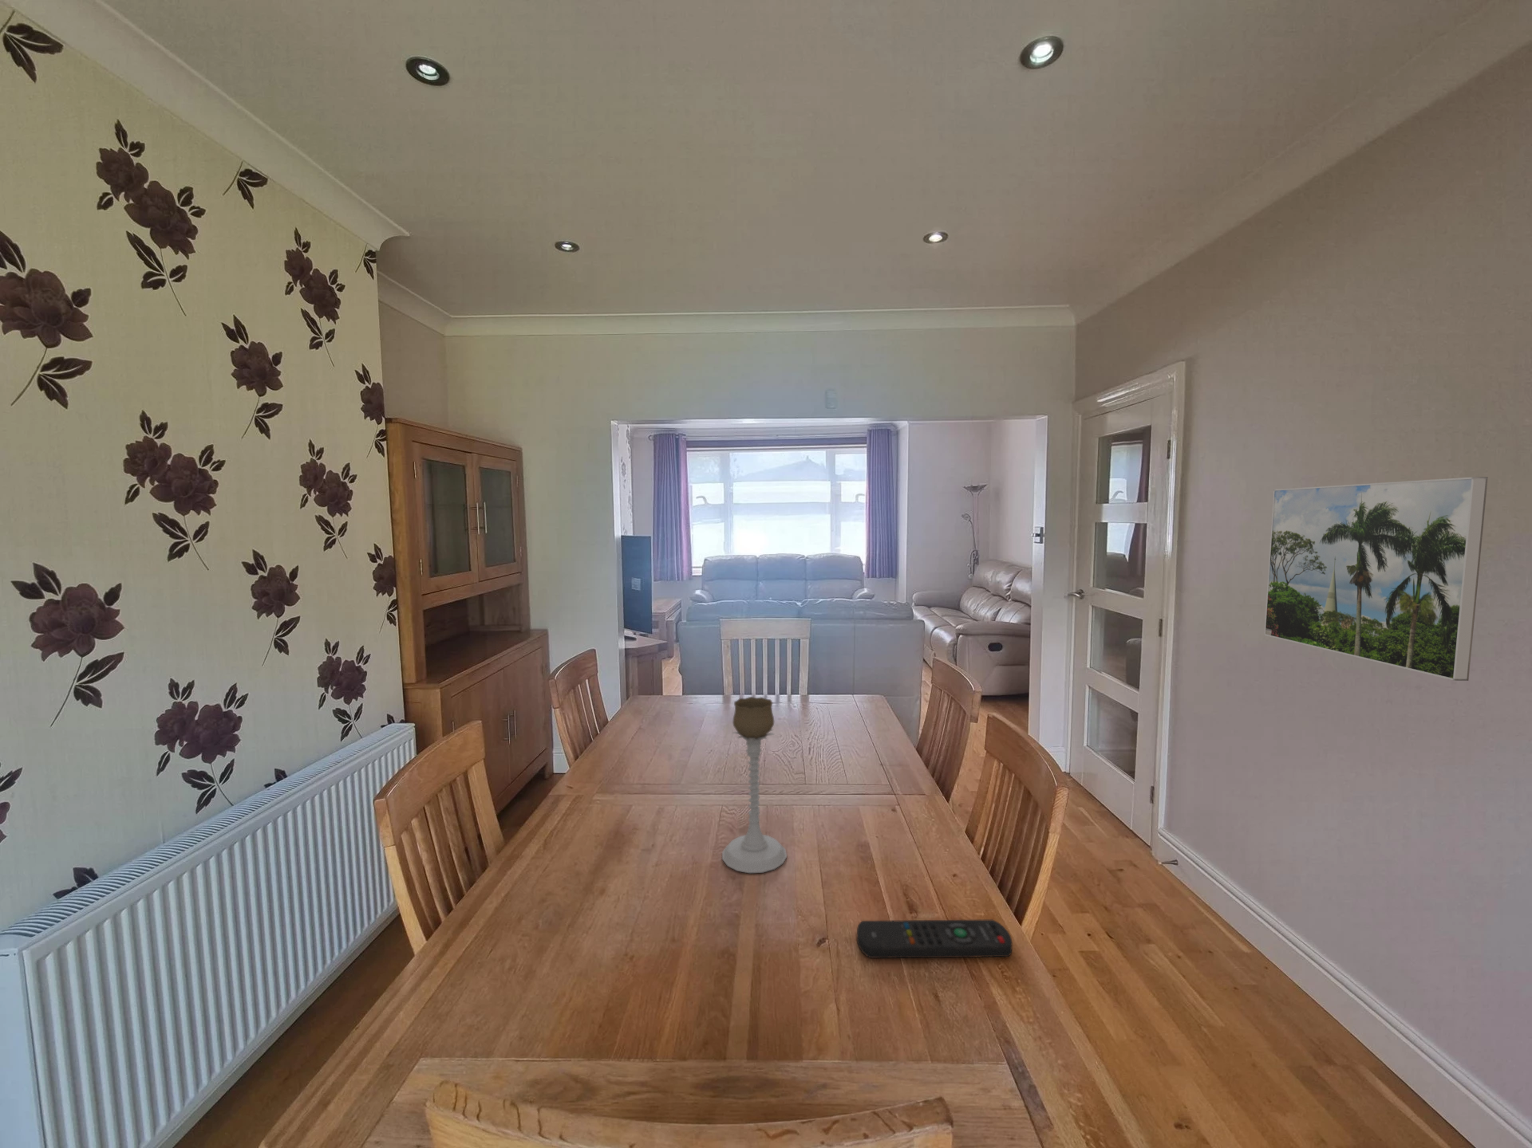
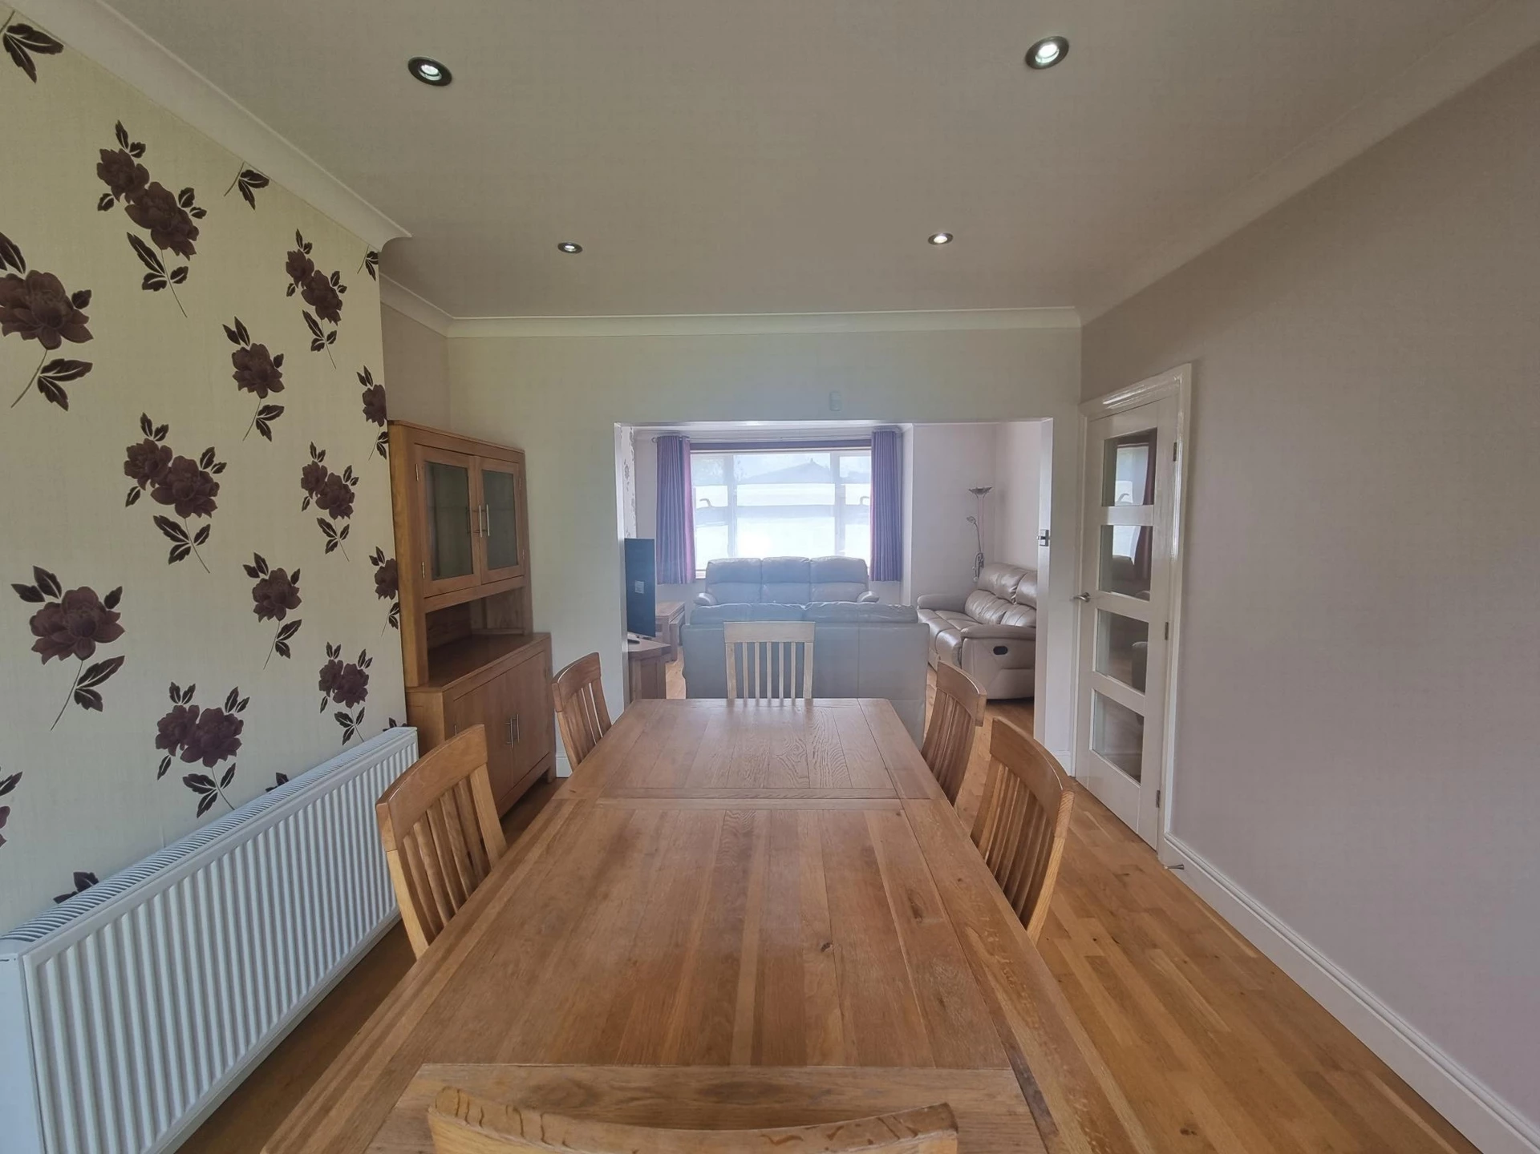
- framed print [1263,476,1489,681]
- remote control [856,919,1012,959]
- candle holder [721,696,788,874]
